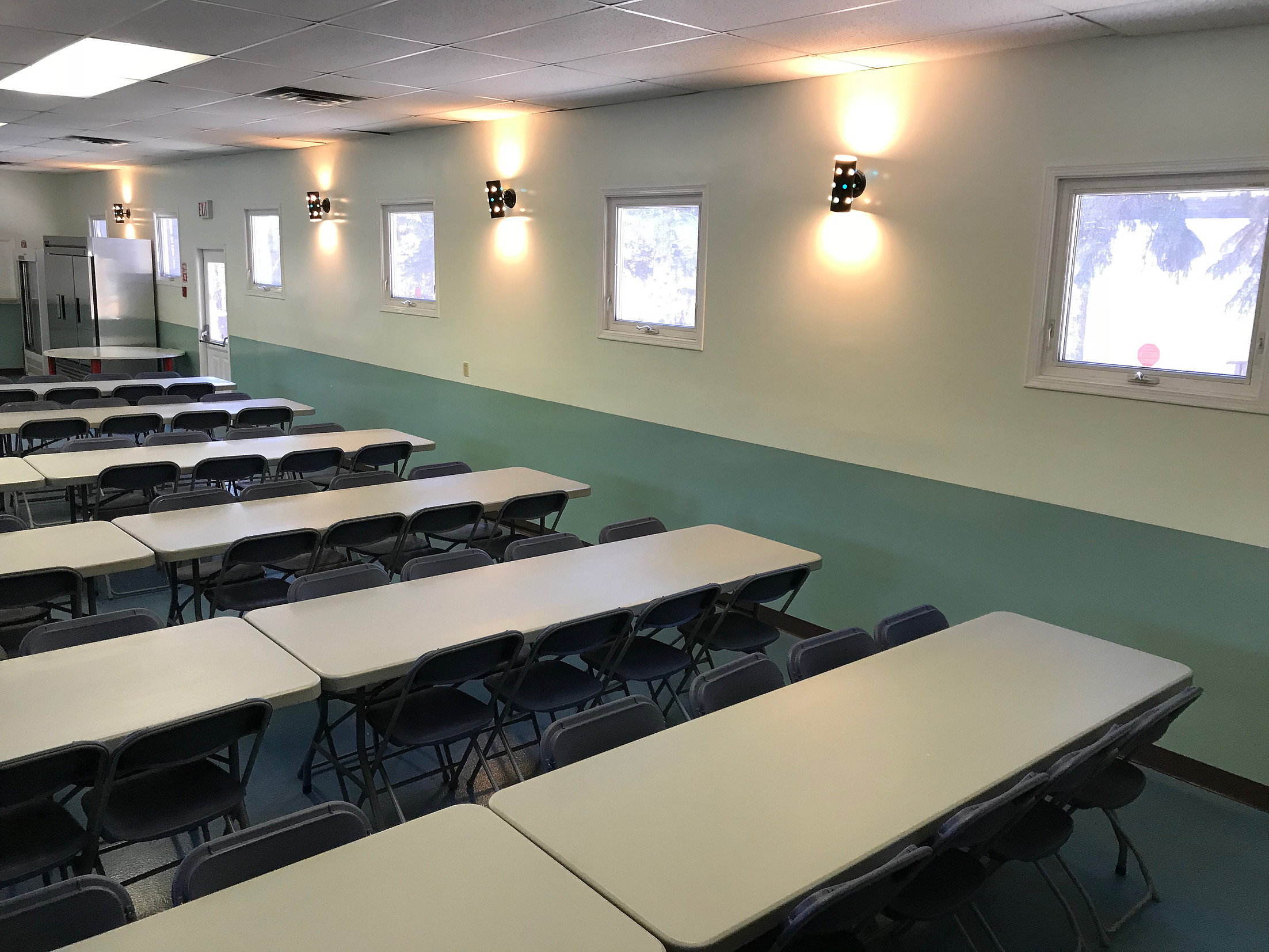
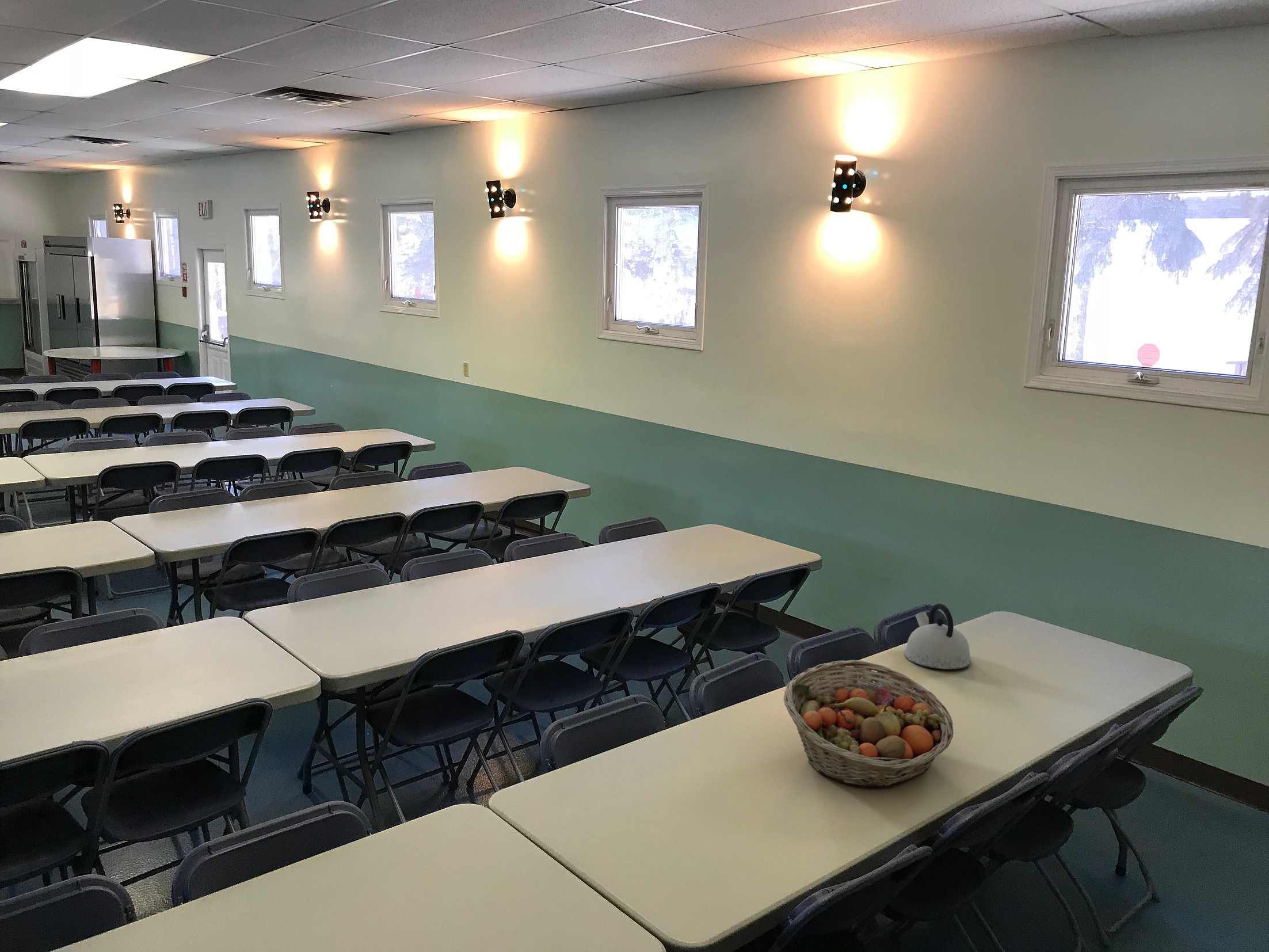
+ fruit basket [783,660,954,789]
+ kettle [904,603,972,670]
